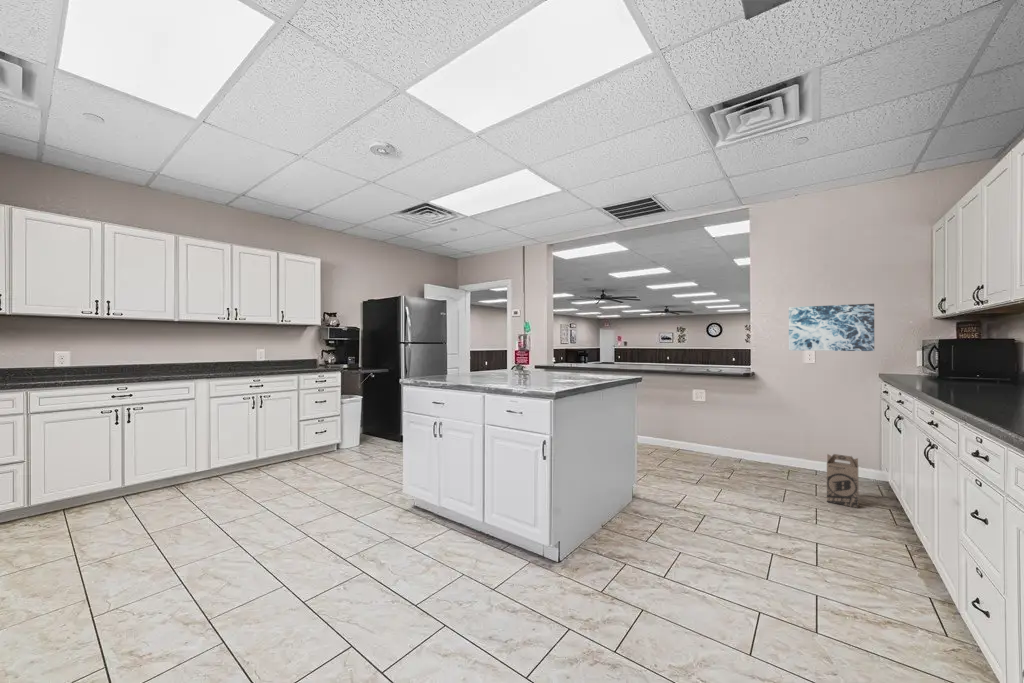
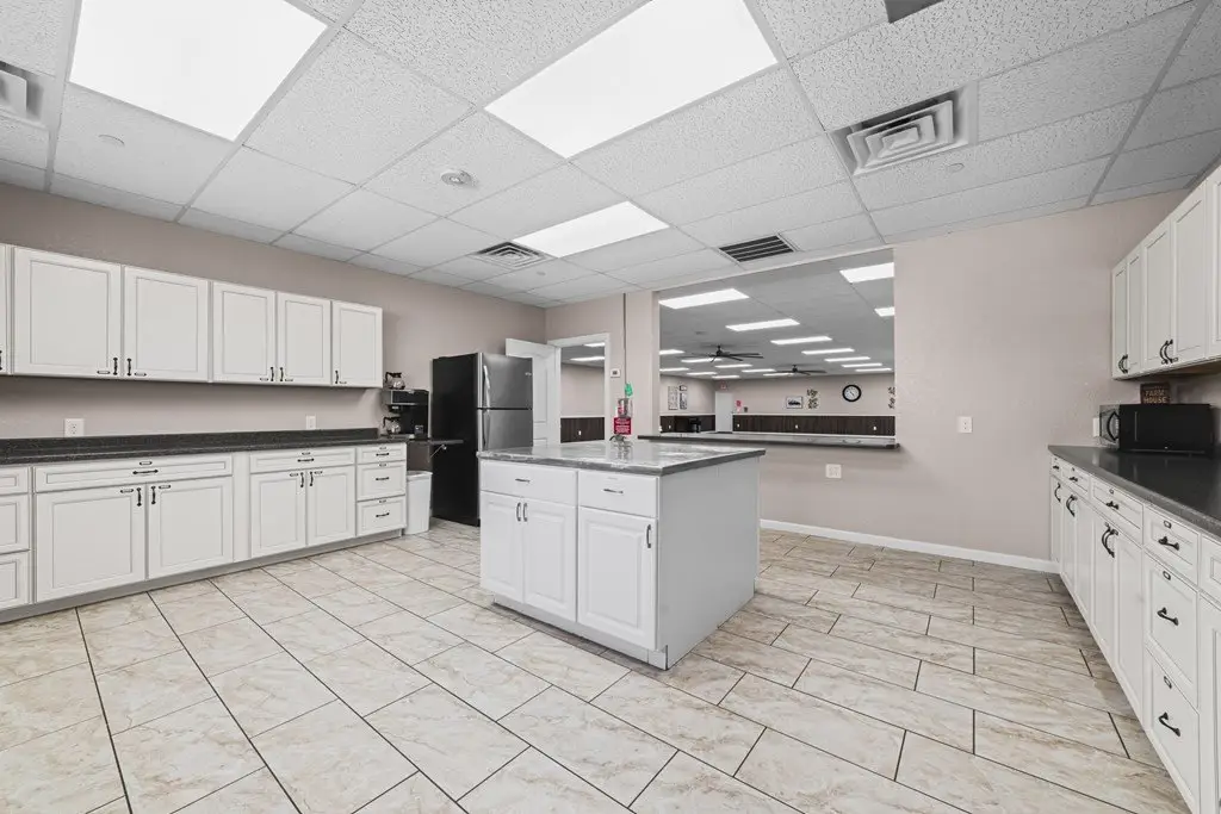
- wall art [788,303,875,352]
- cardboard box [826,453,859,509]
